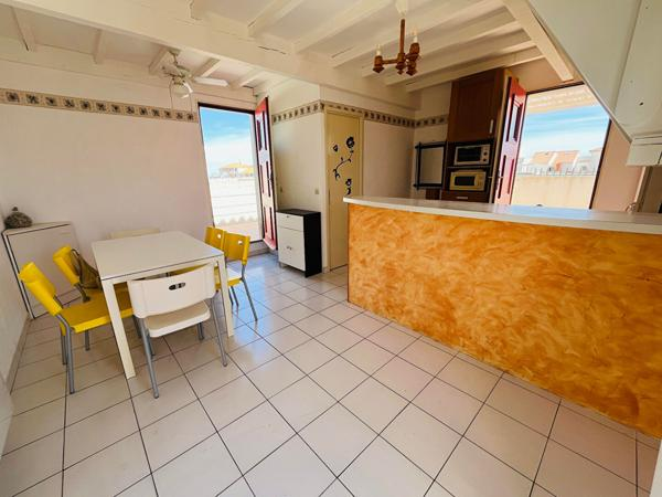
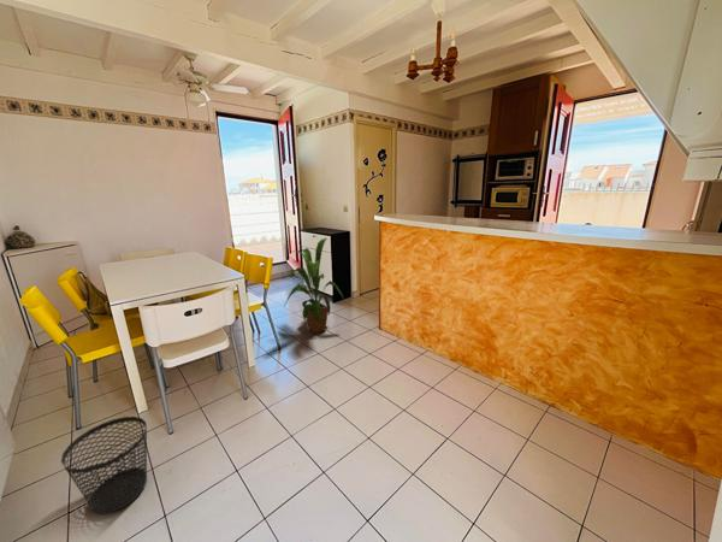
+ house plant [282,237,345,335]
+ wastebasket [60,416,148,516]
